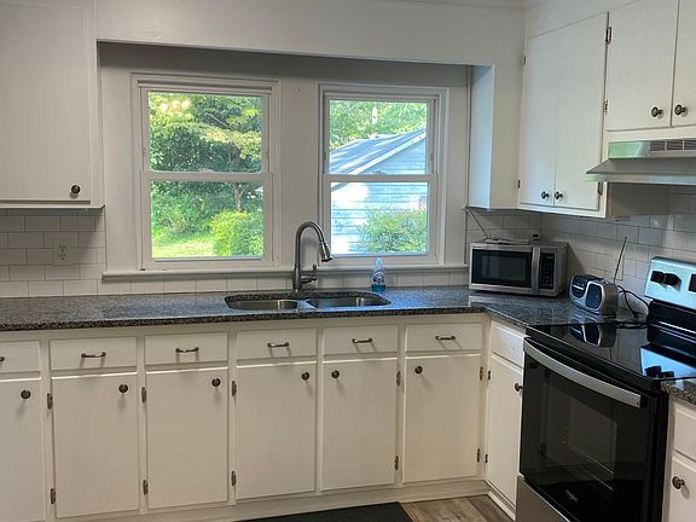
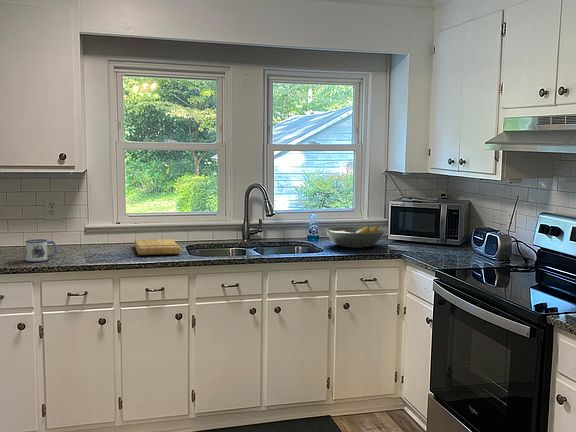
+ mug [25,238,57,263]
+ cutting board [134,238,181,256]
+ fruit bowl [325,225,386,249]
